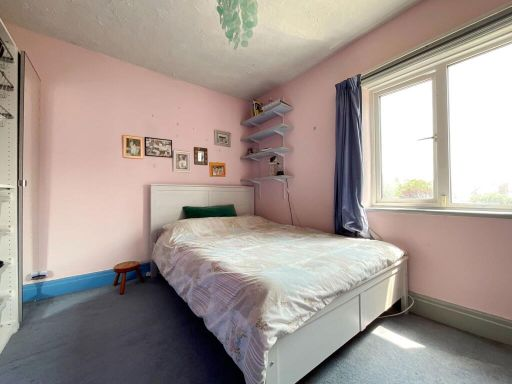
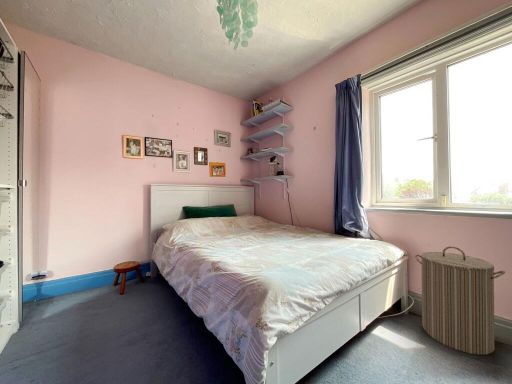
+ laundry hamper [414,246,506,356]
